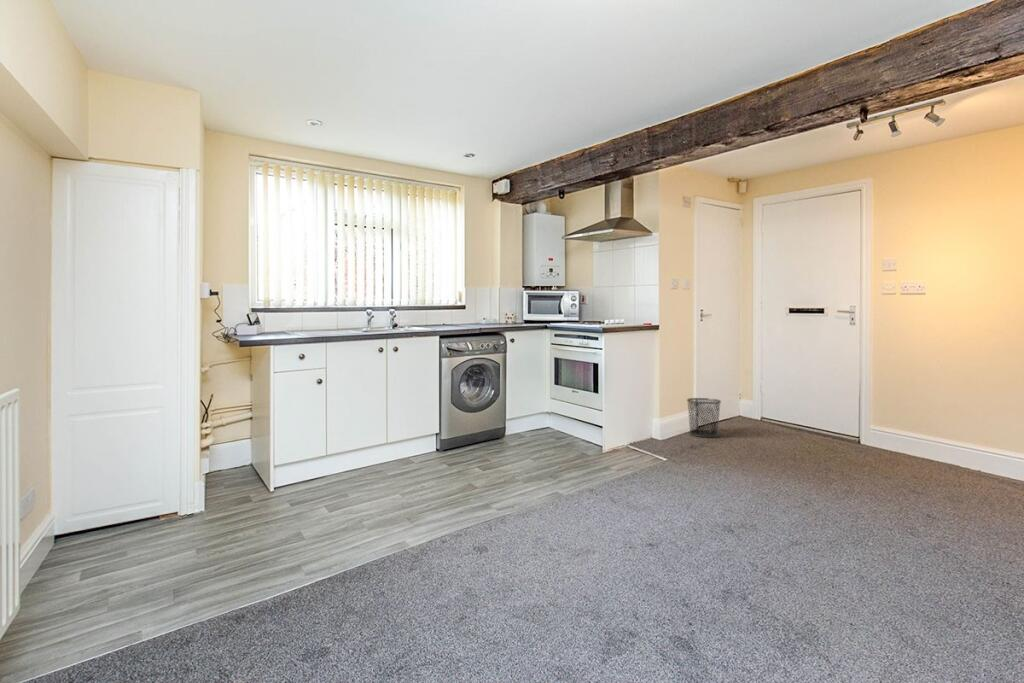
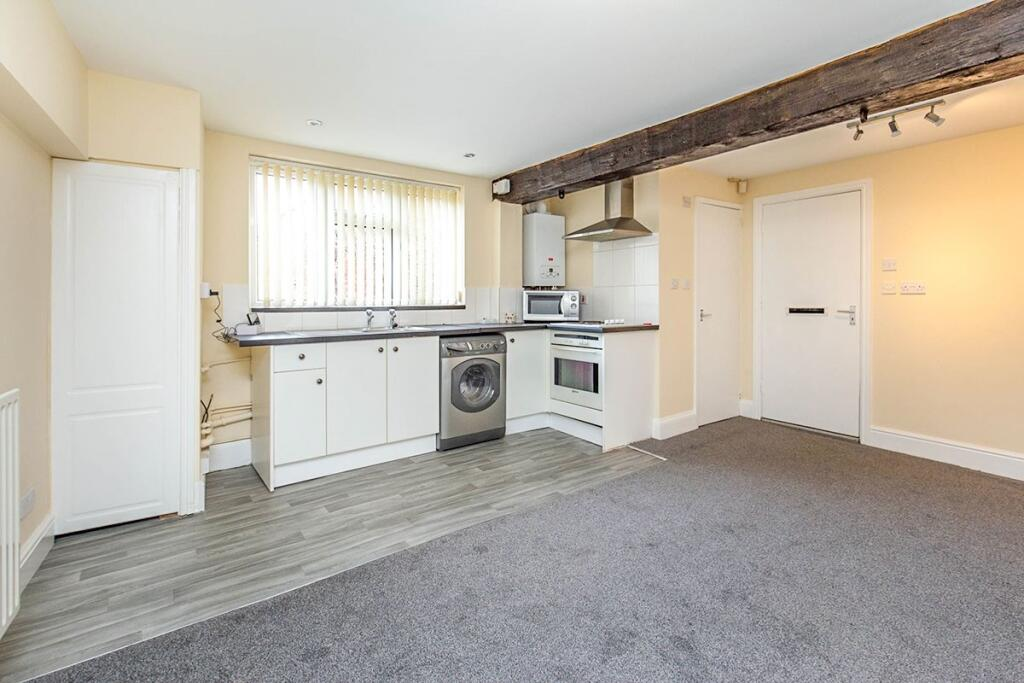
- waste bin [686,397,722,438]
